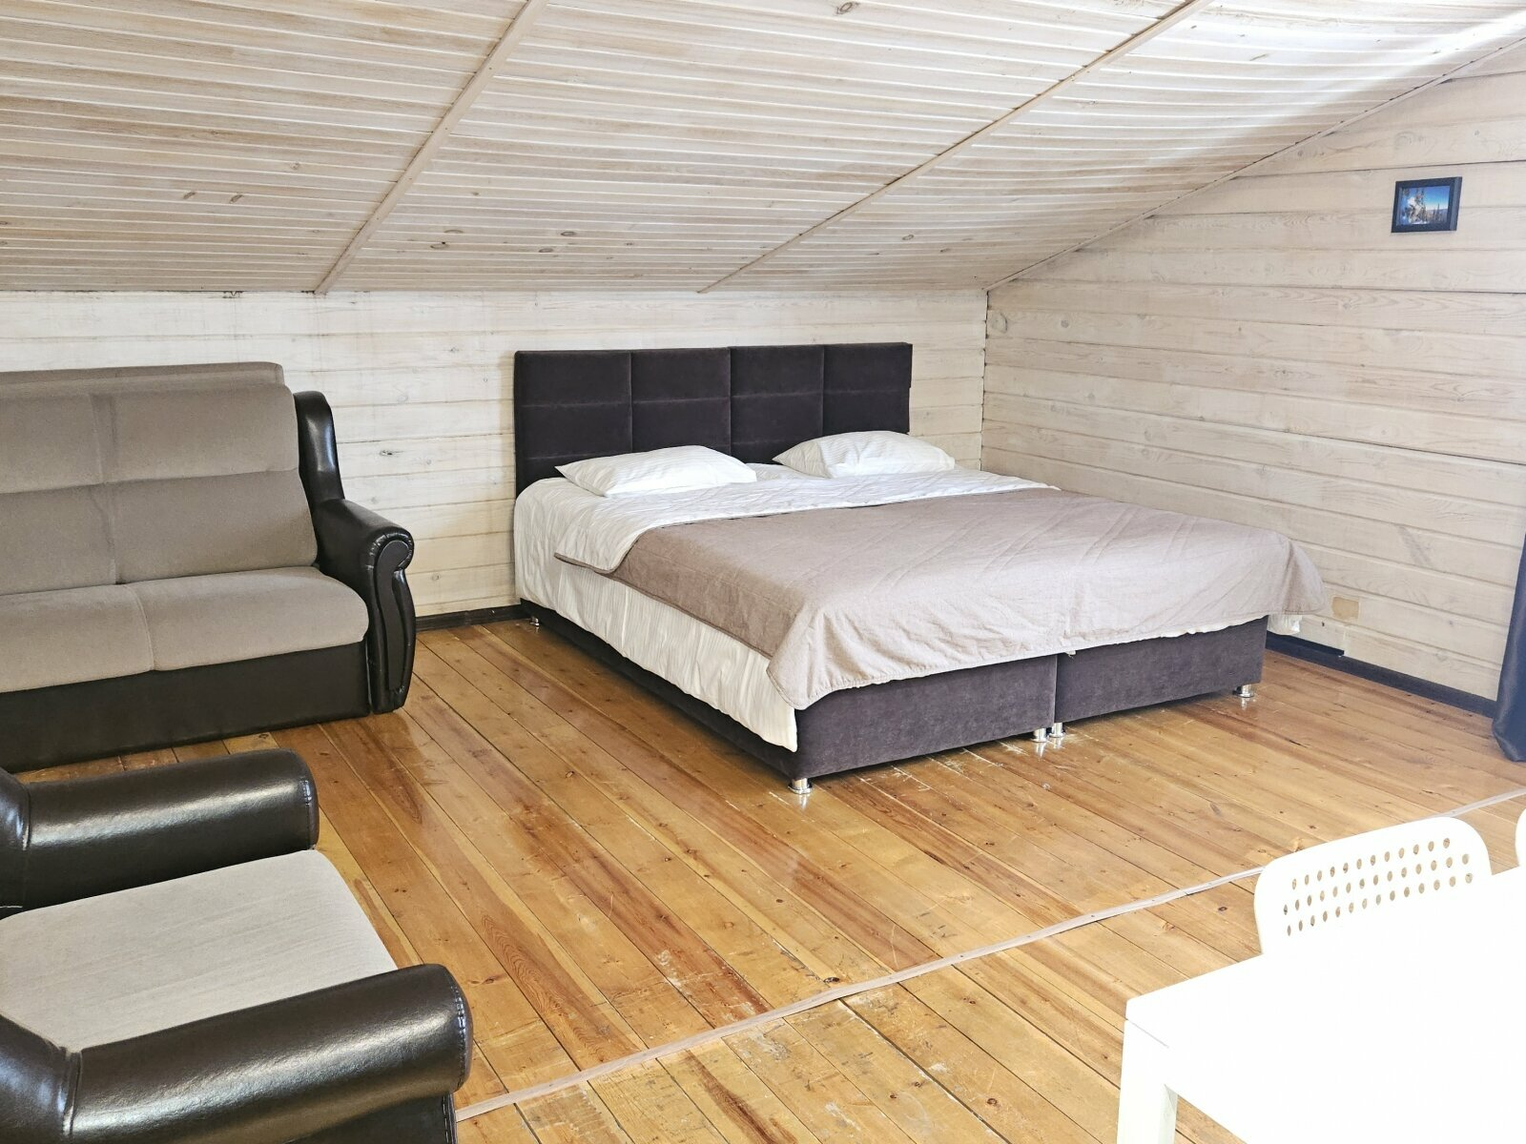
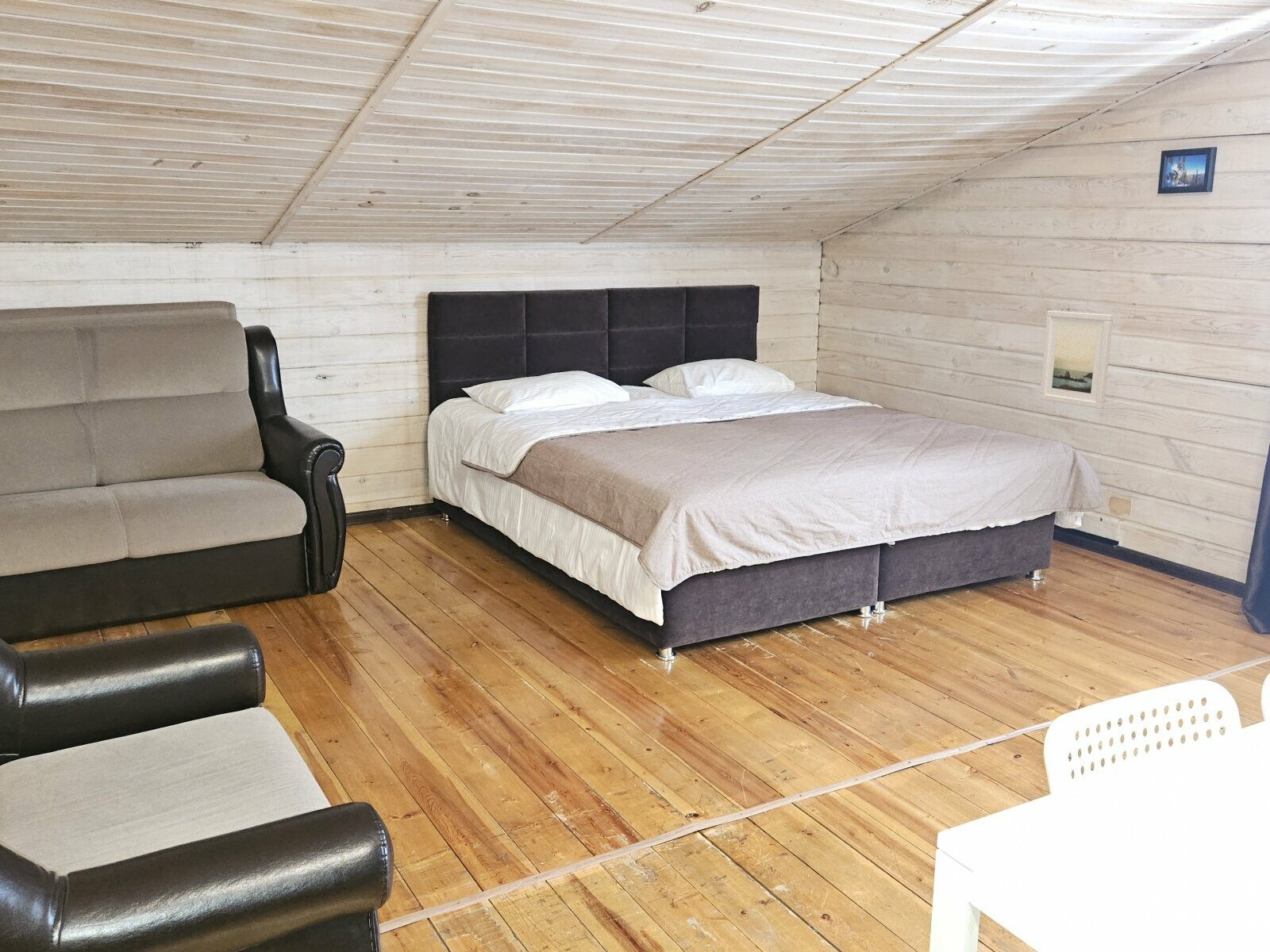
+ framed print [1039,309,1114,409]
